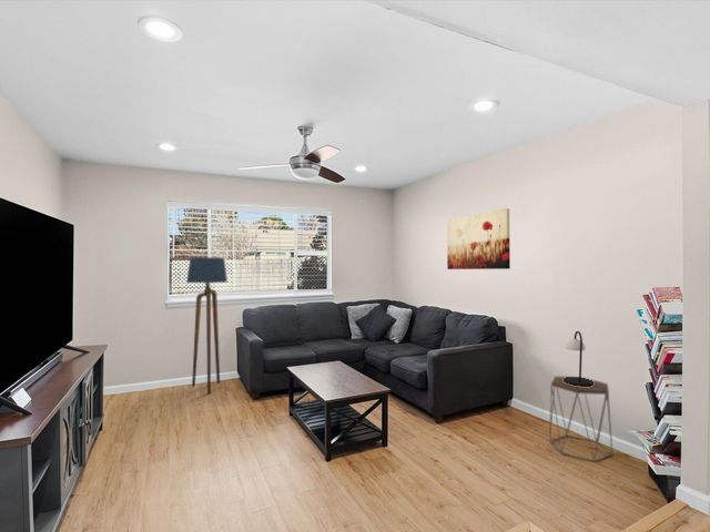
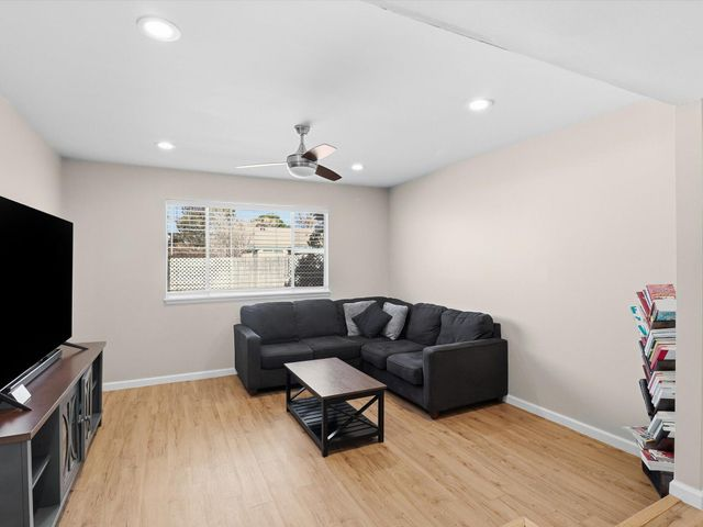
- floor lamp [185,256,229,395]
- side table [548,376,615,462]
- table lamp [564,330,594,387]
- wall art [446,207,511,270]
